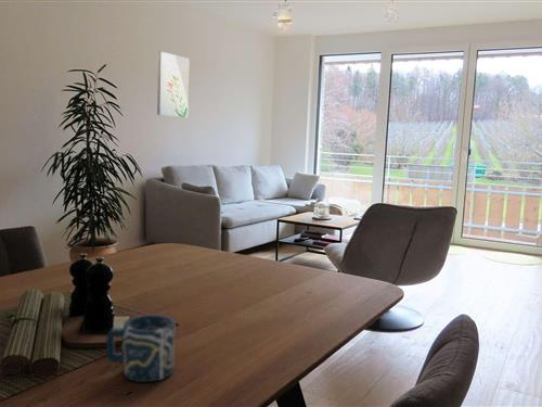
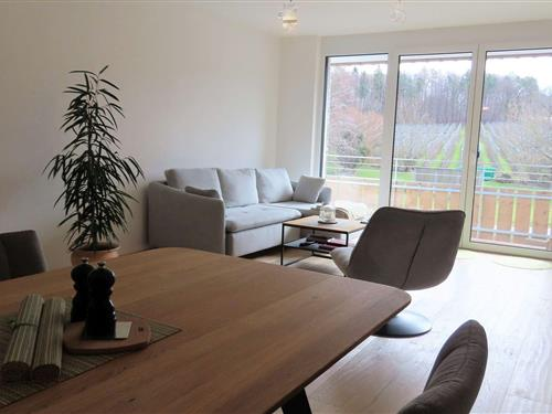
- wall art [156,51,191,118]
- cup [105,314,176,383]
